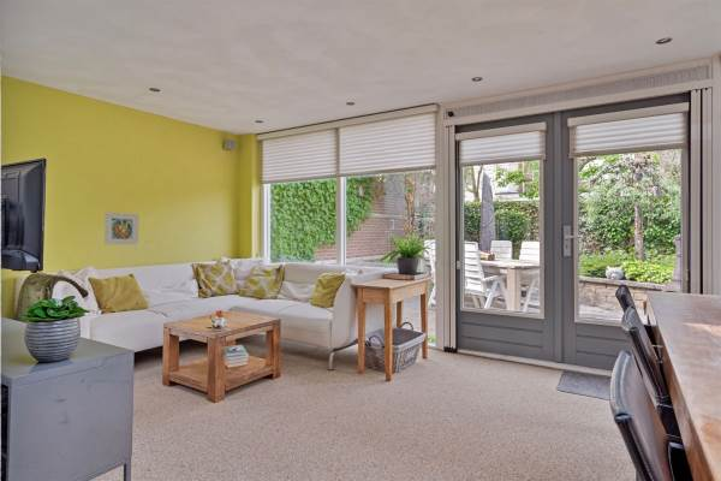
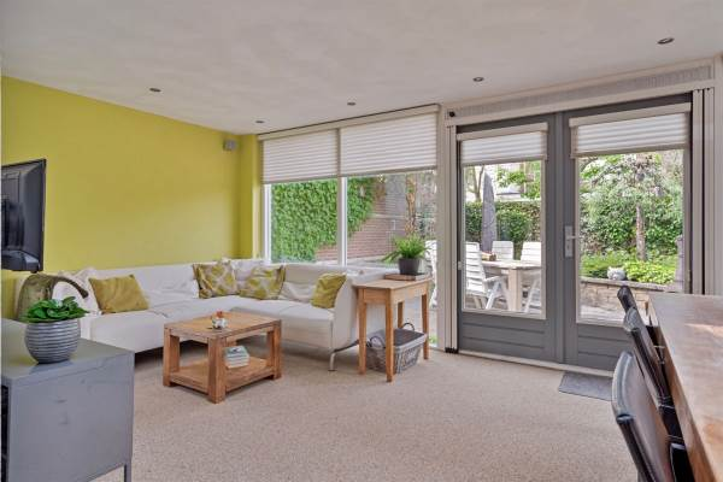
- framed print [103,210,139,245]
